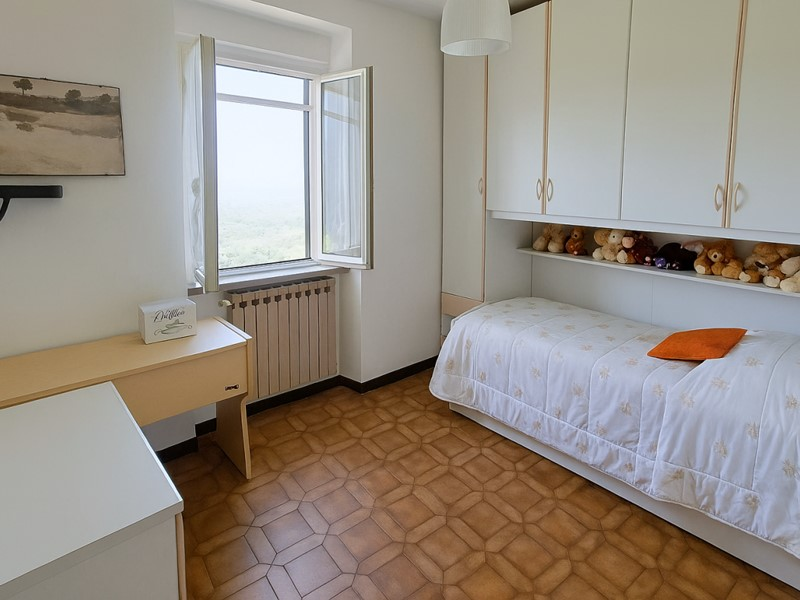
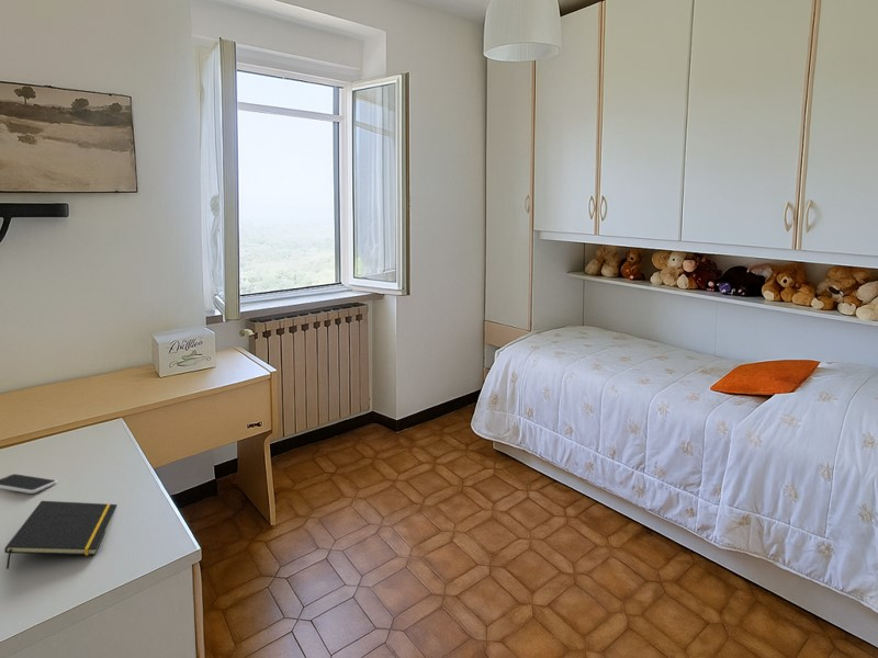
+ smartphone [0,473,58,495]
+ notepad [3,500,117,570]
